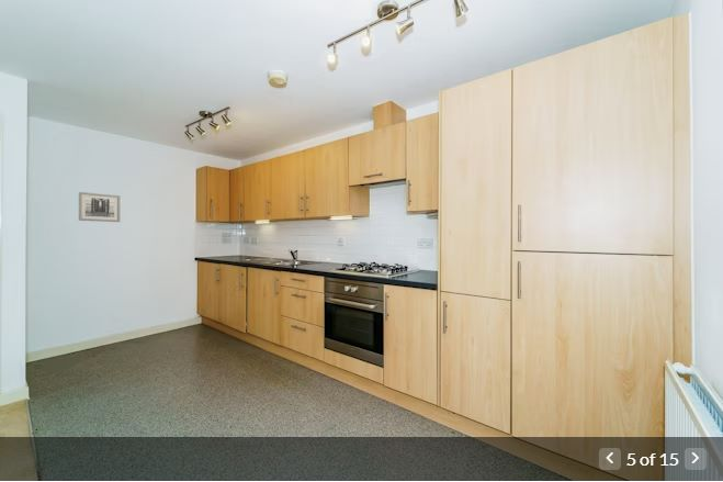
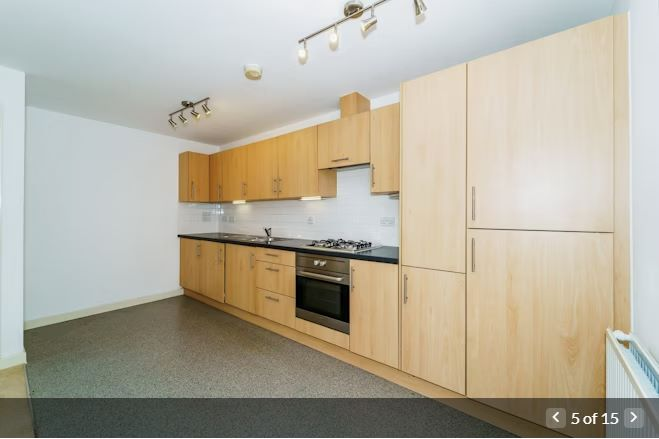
- wall art [78,191,121,223]
